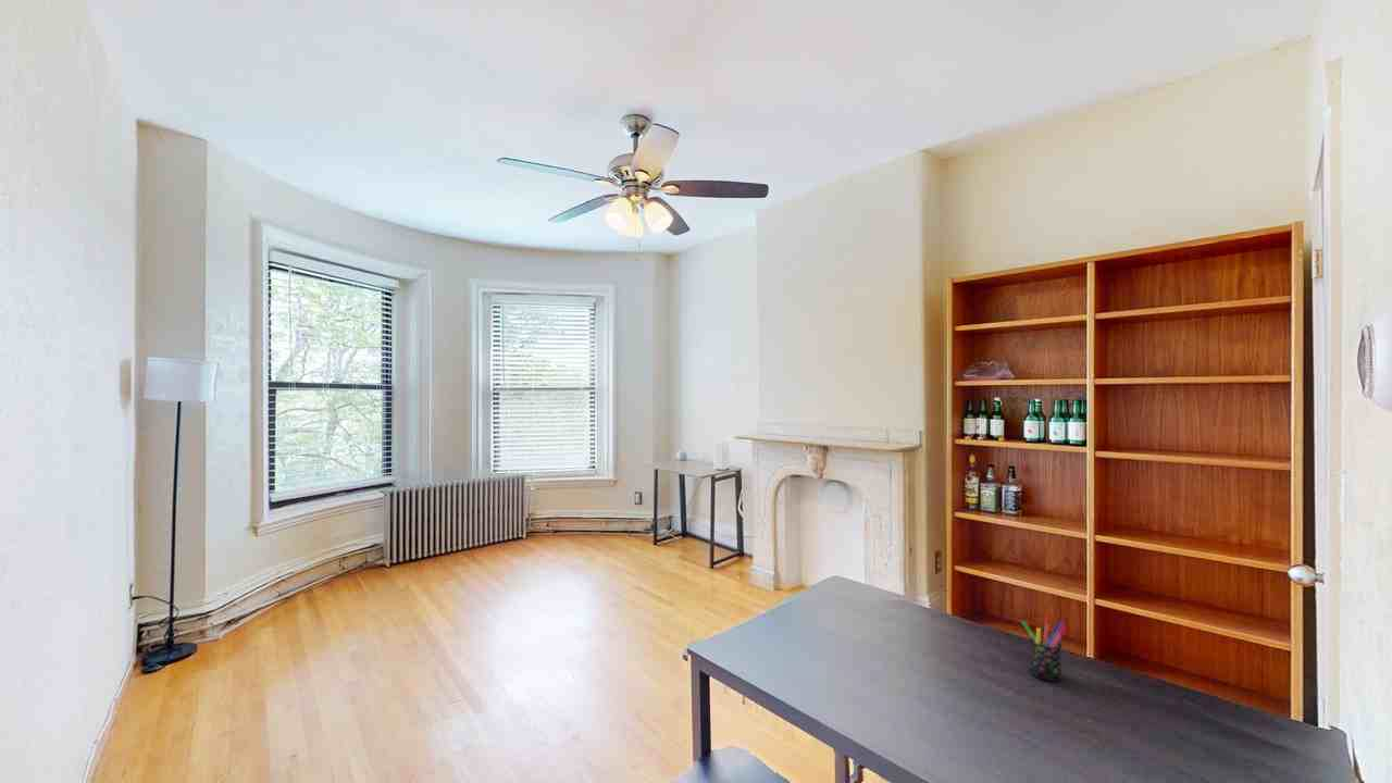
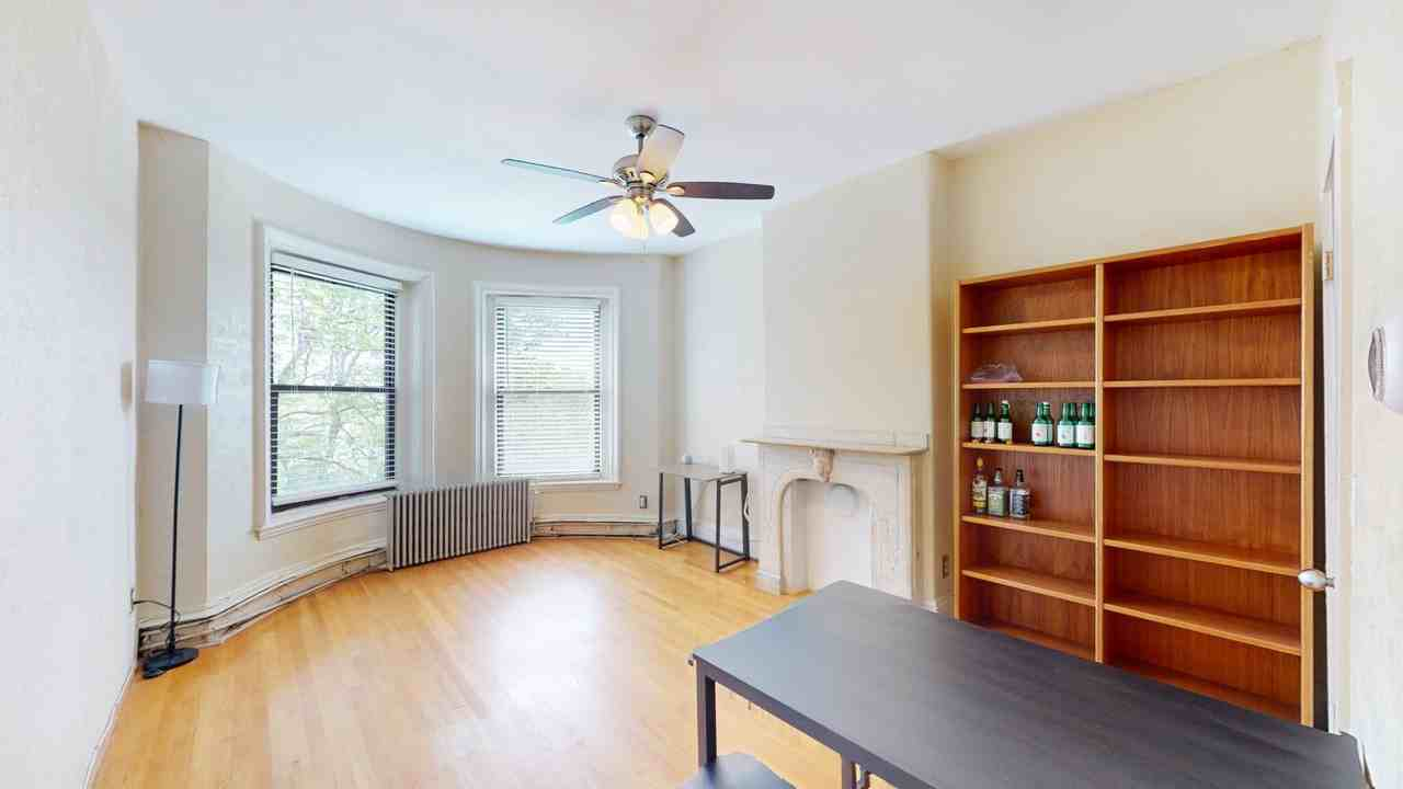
- pen holder [1020,612,1068,683]
